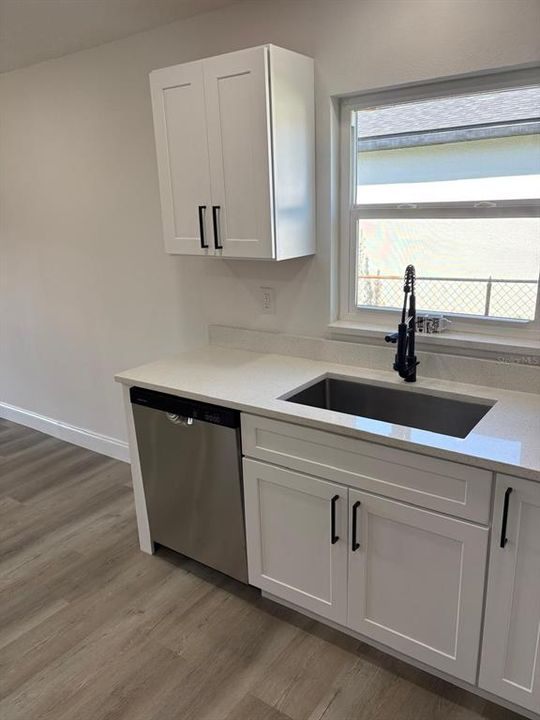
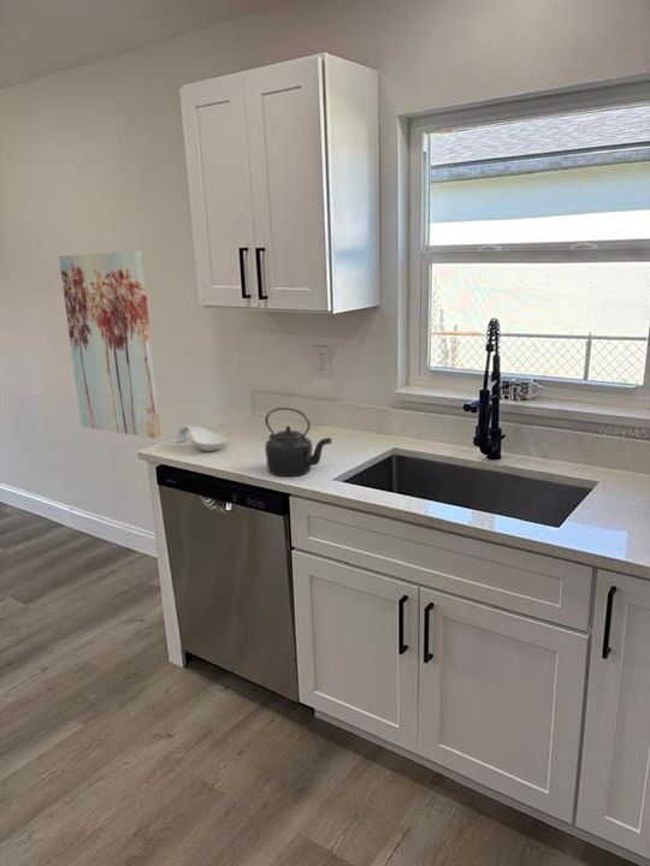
+ kettle [264,407,333,478]
+ spoon rest [176,425,228,452]
+ wall art [58,249,161,440]
